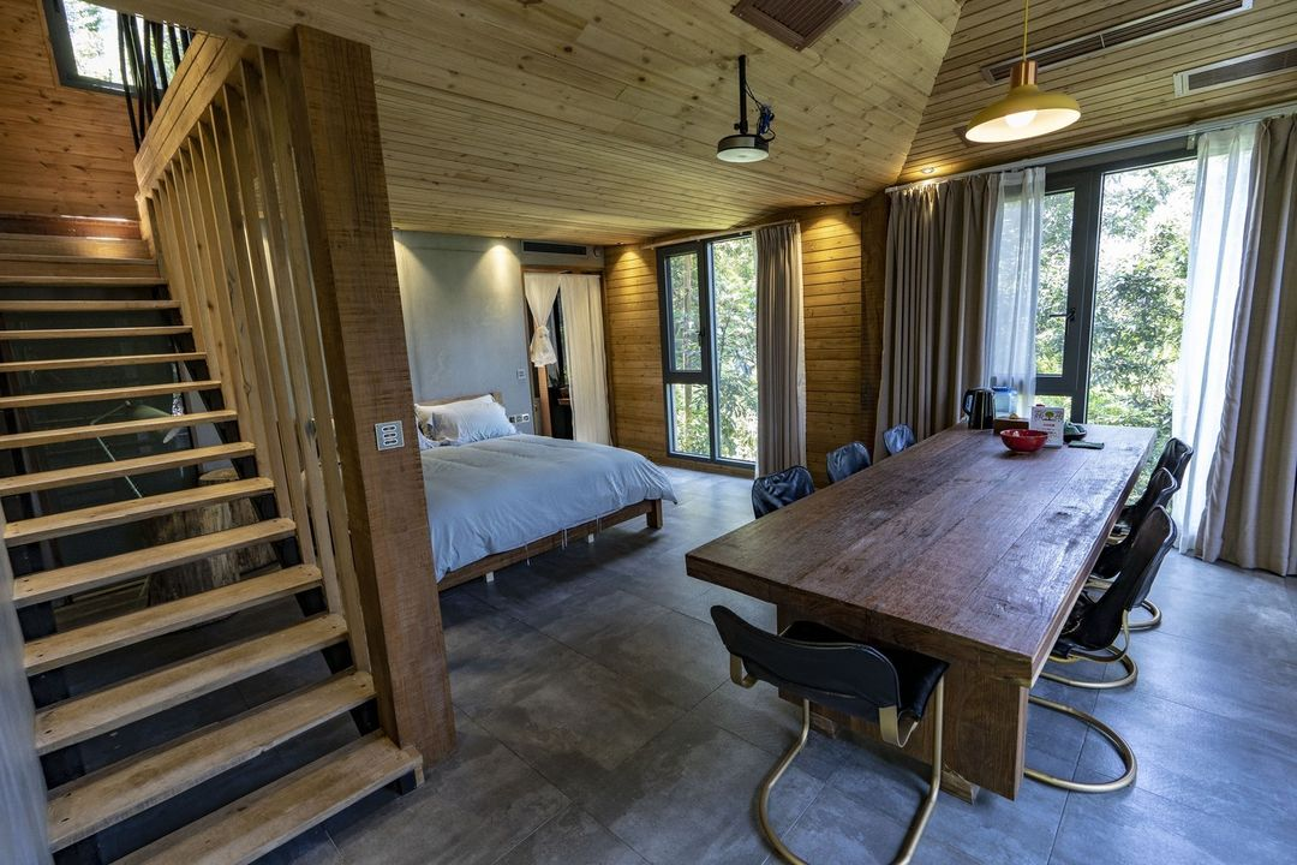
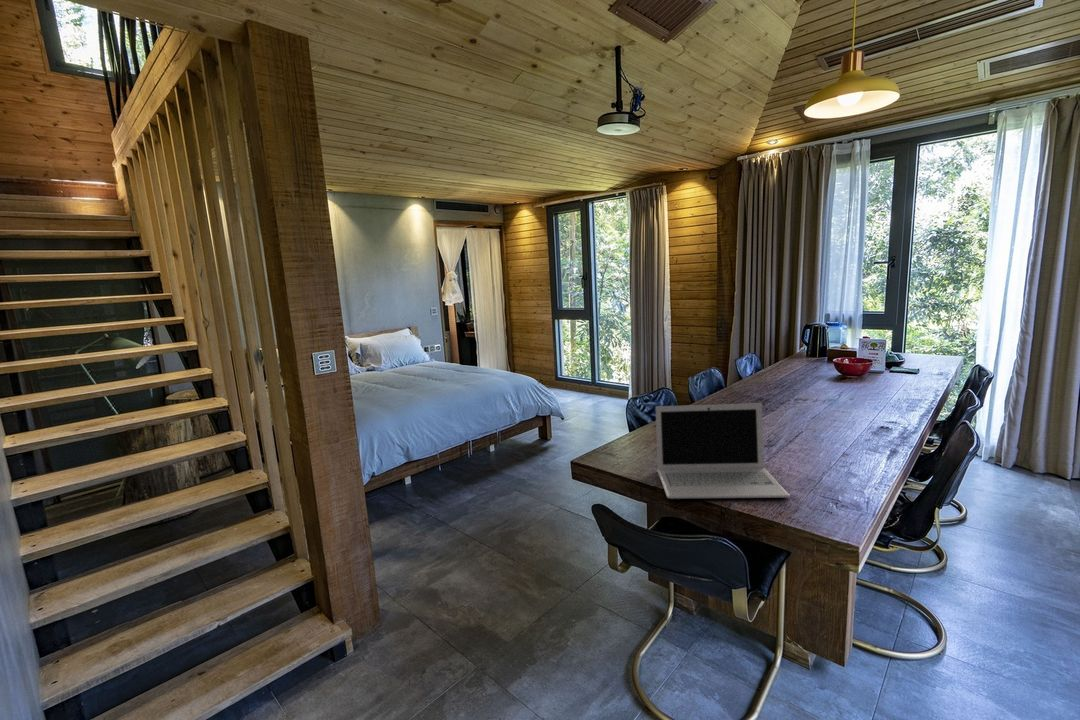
+ laptop [655,402,791,500]
